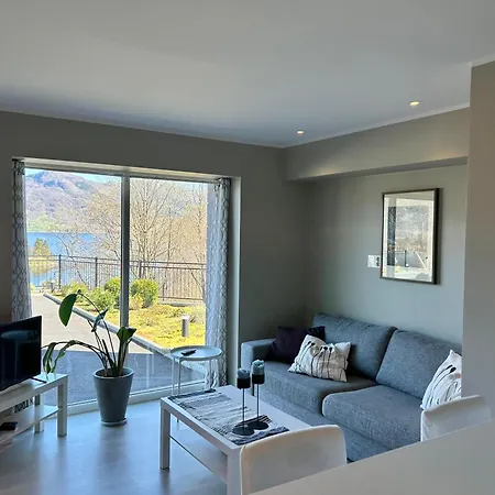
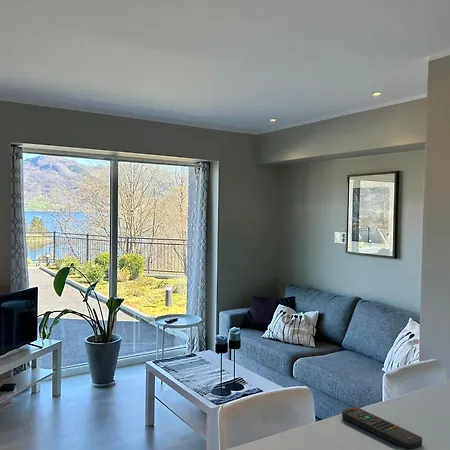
+ remote control [341,406,423,450]
